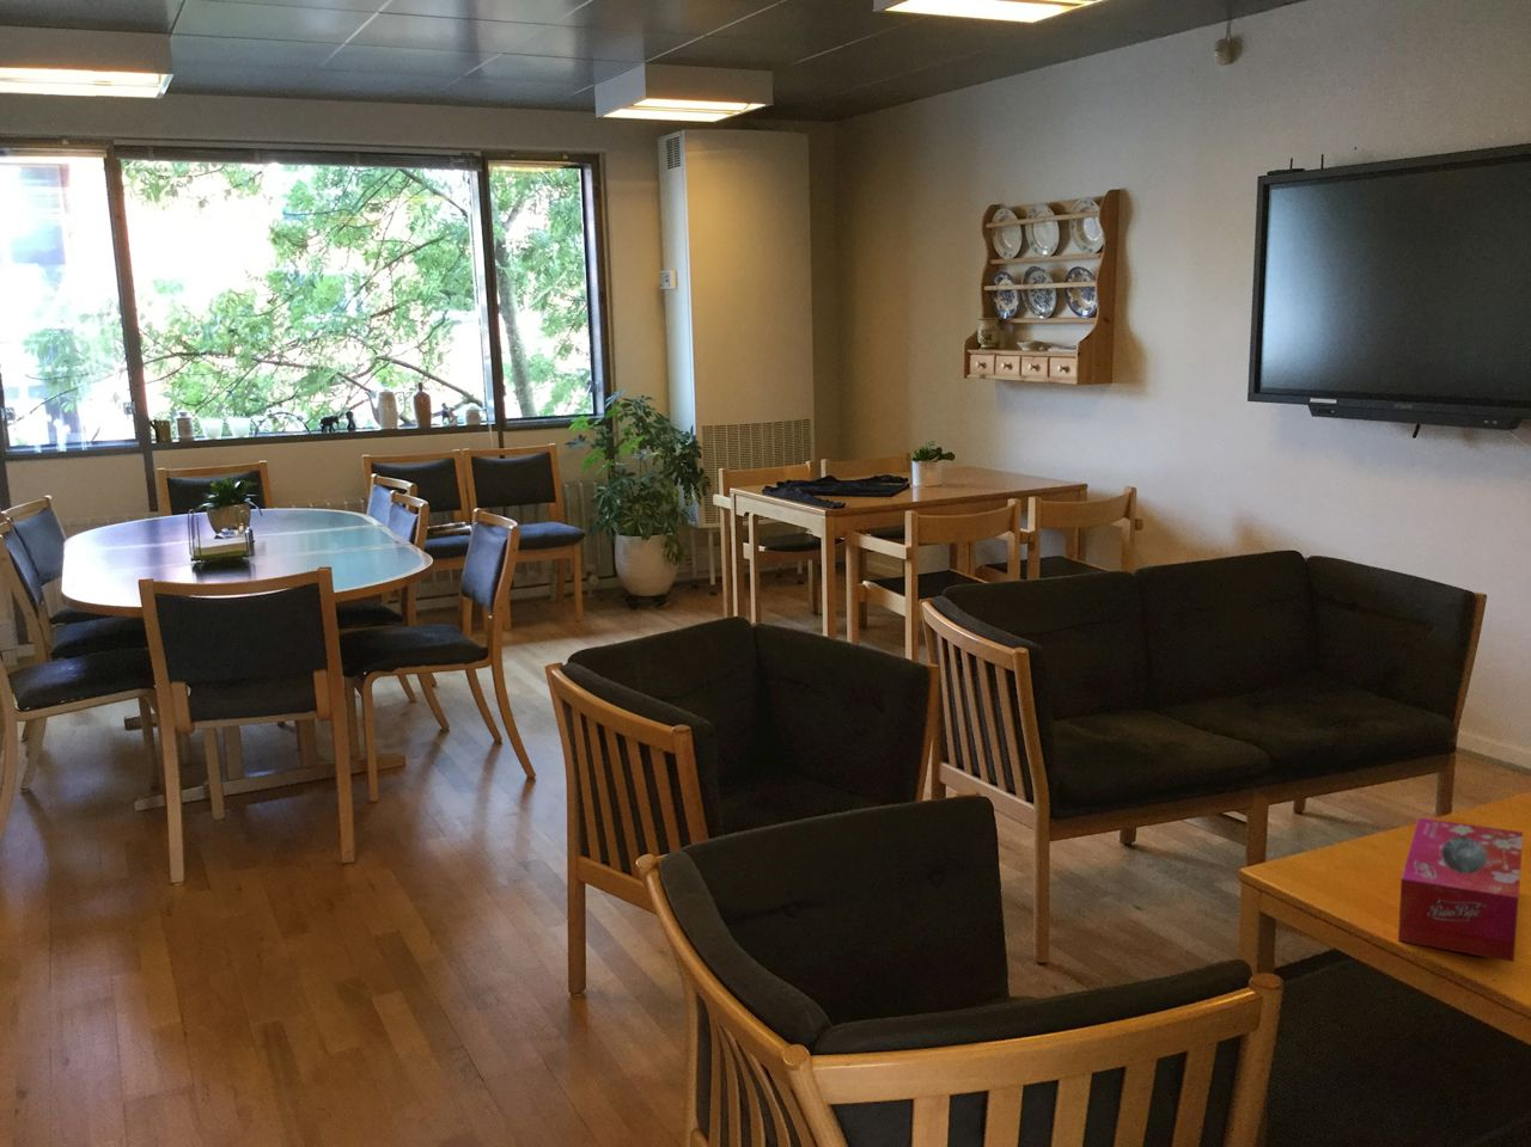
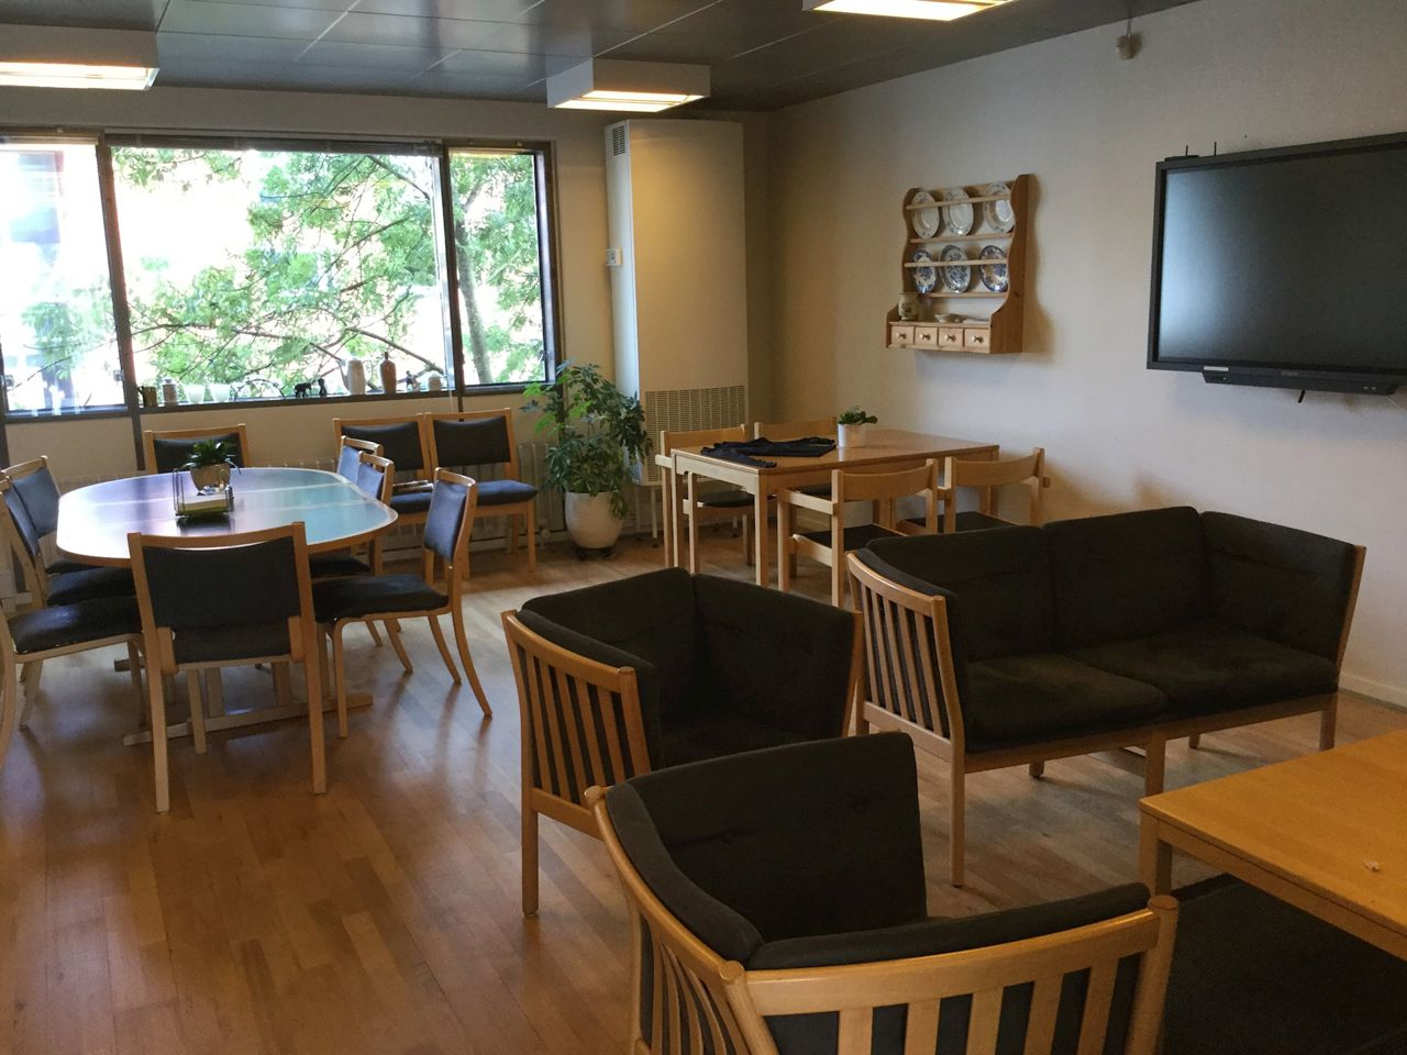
- tissue box [1397,816,1524,963]
